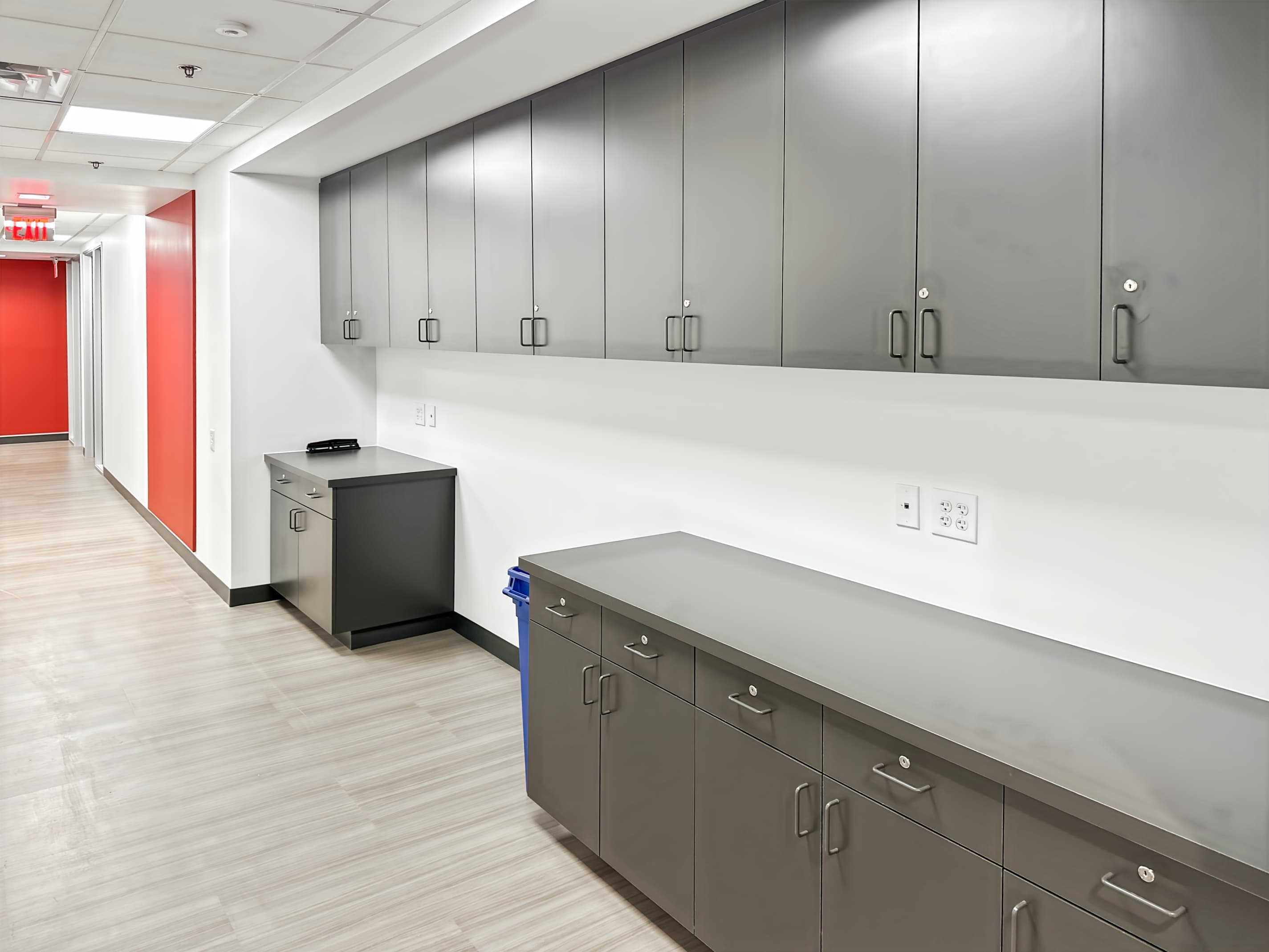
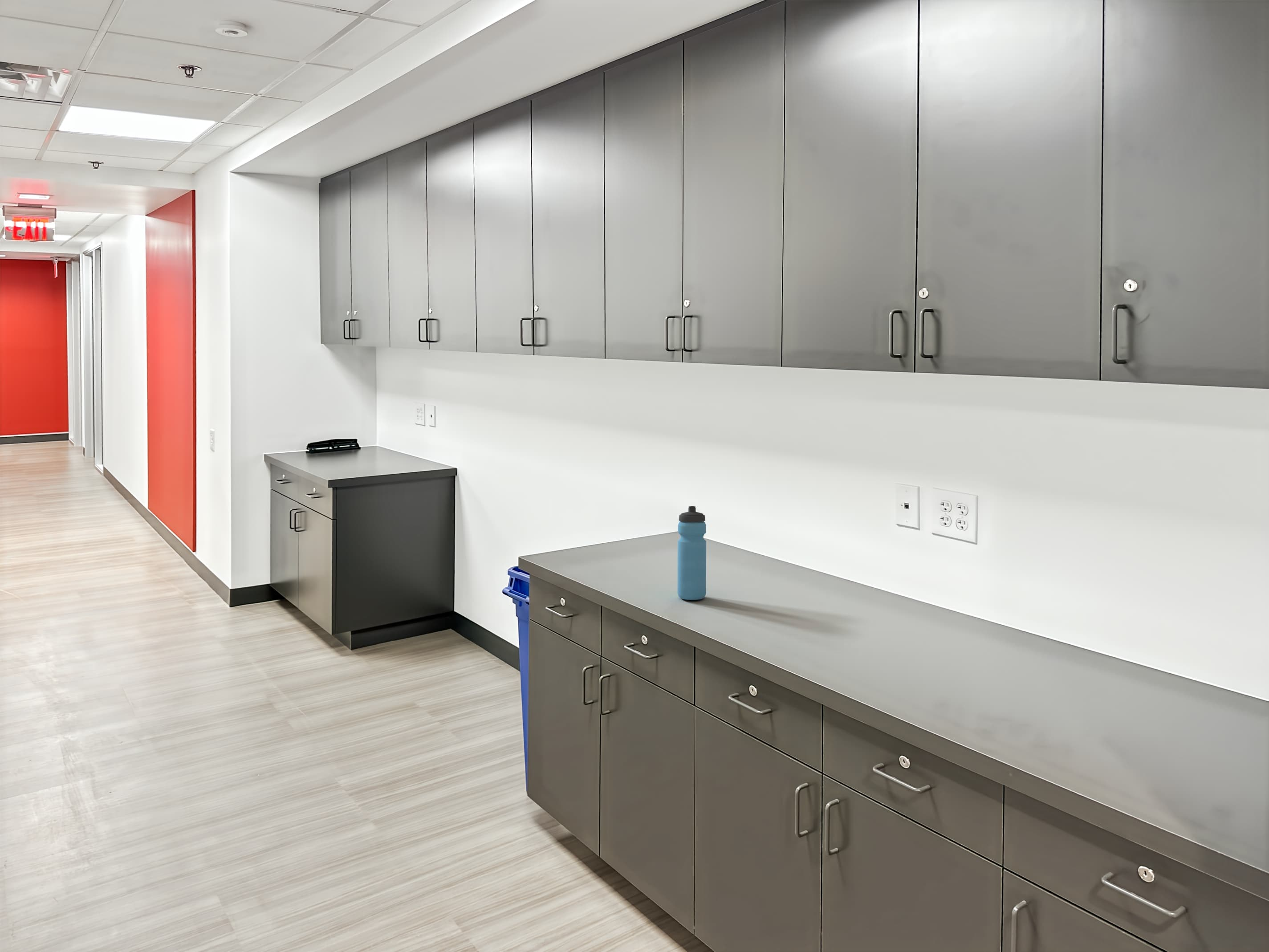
+ water bottle [677,505,707,600]
